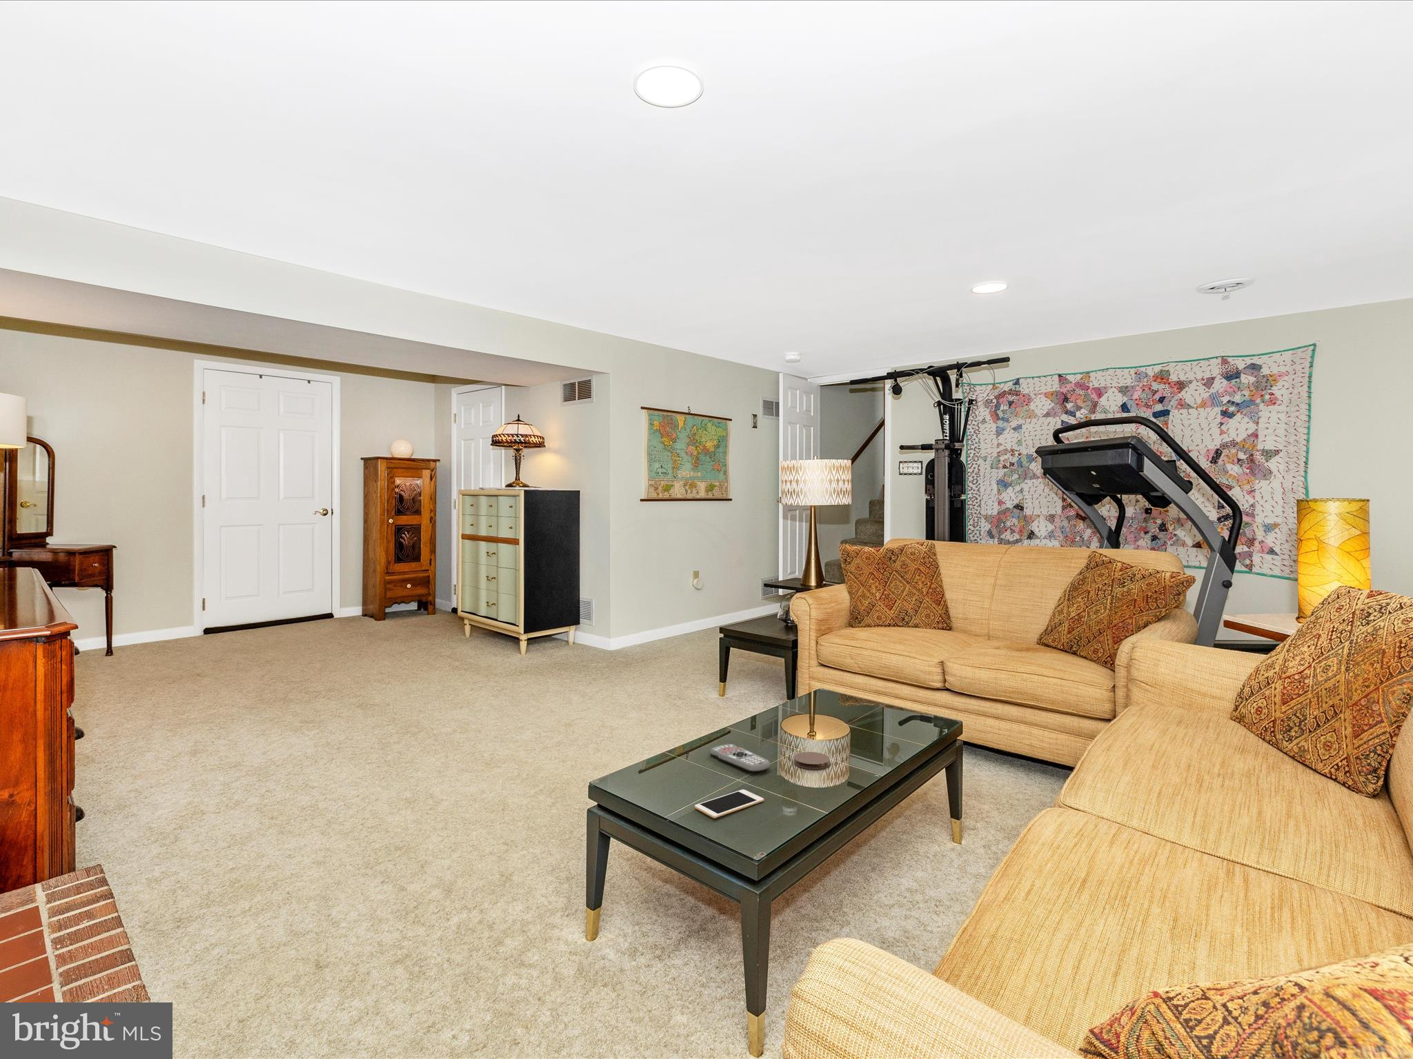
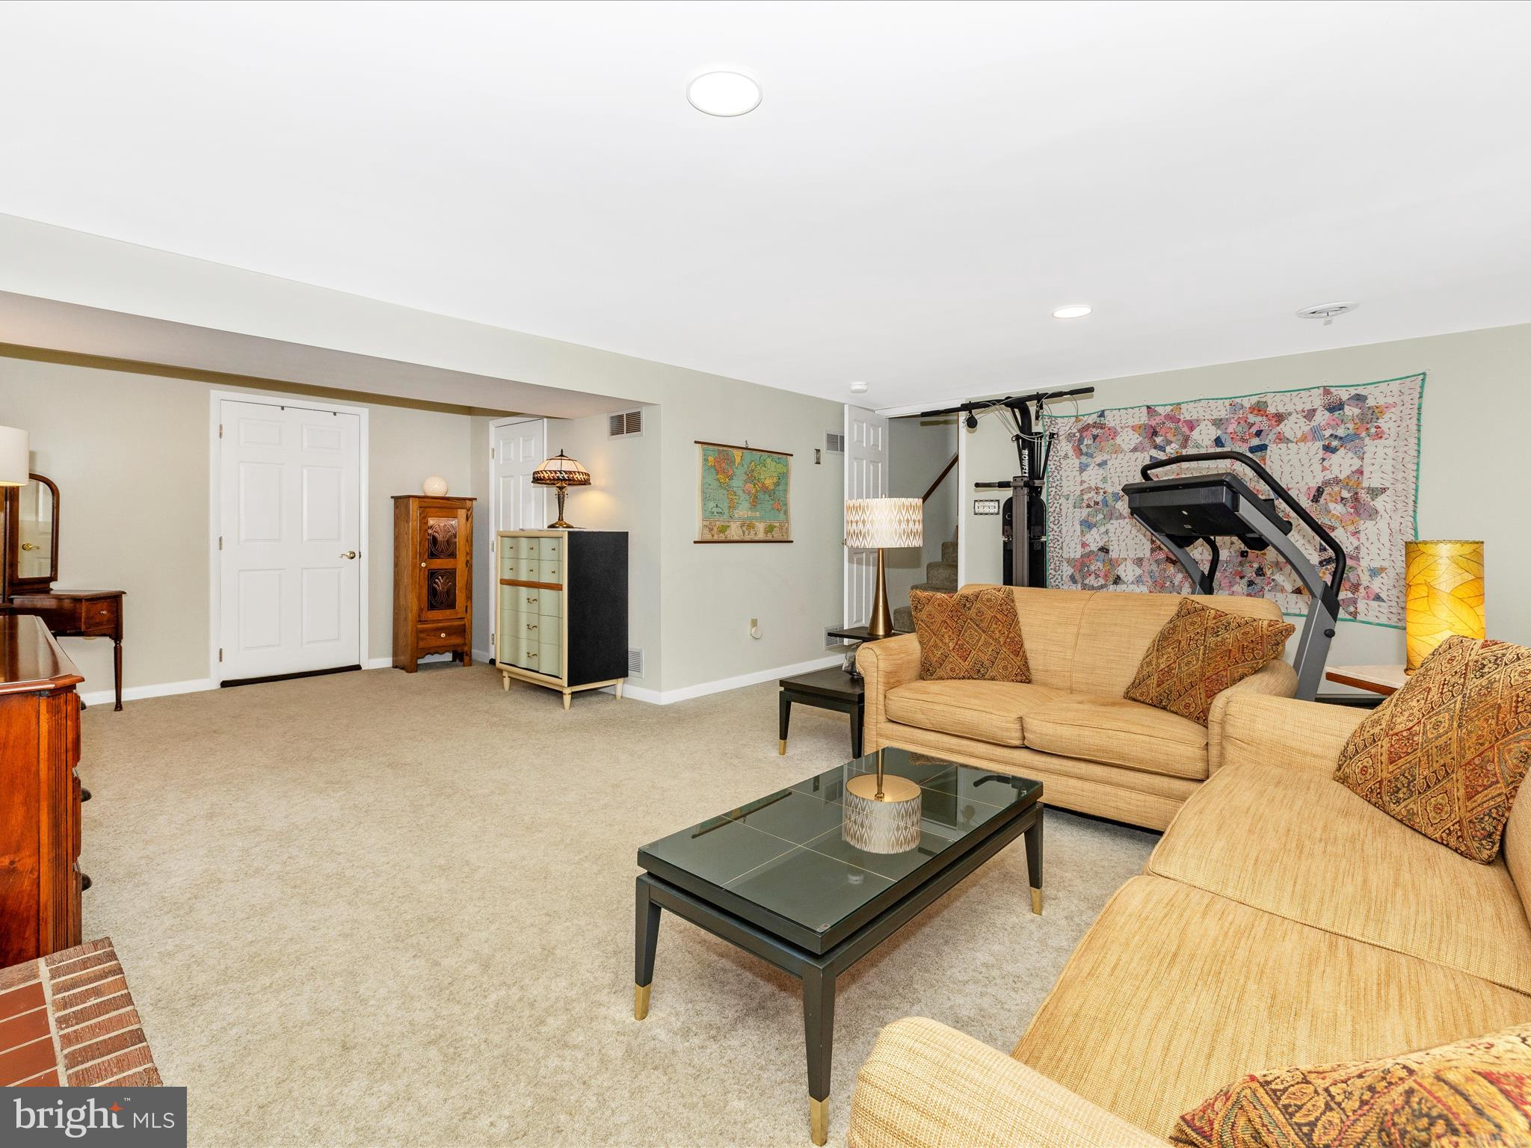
- cell phone [694,789,764,819]
- coaster [793,752,831,770]
- remote control [709,743,771,773]
